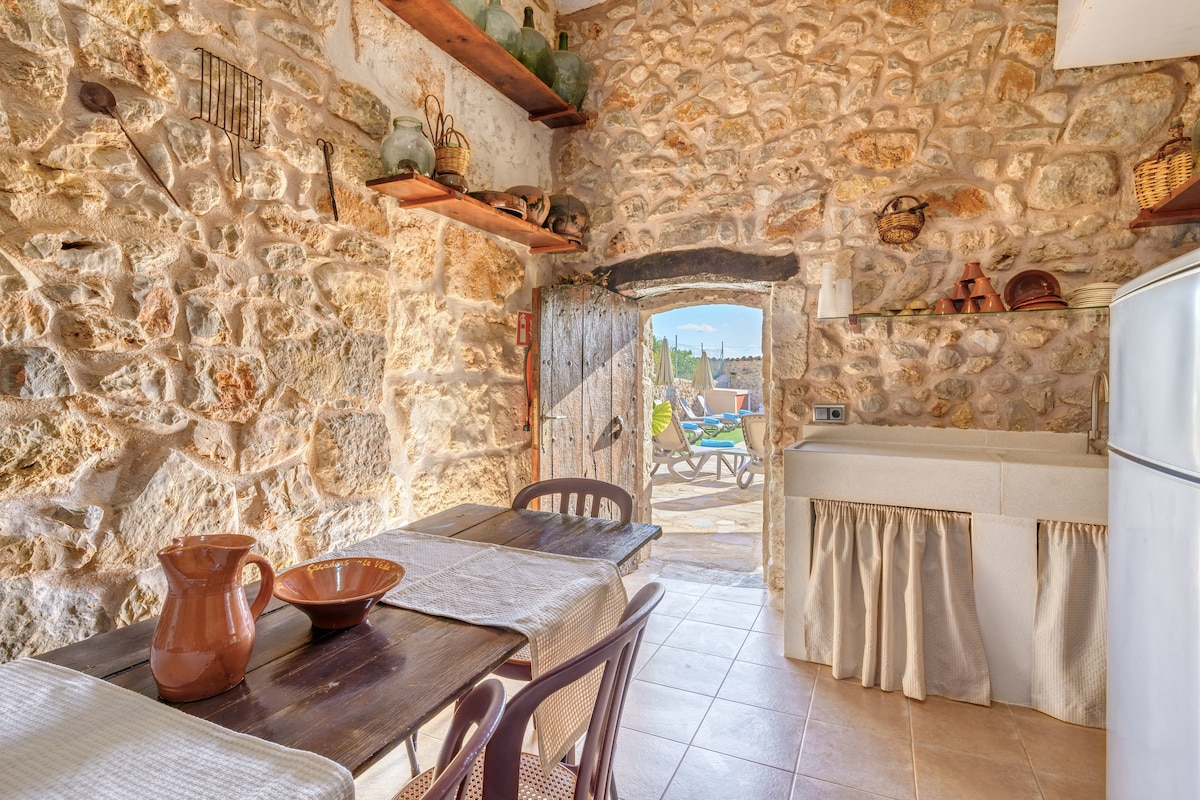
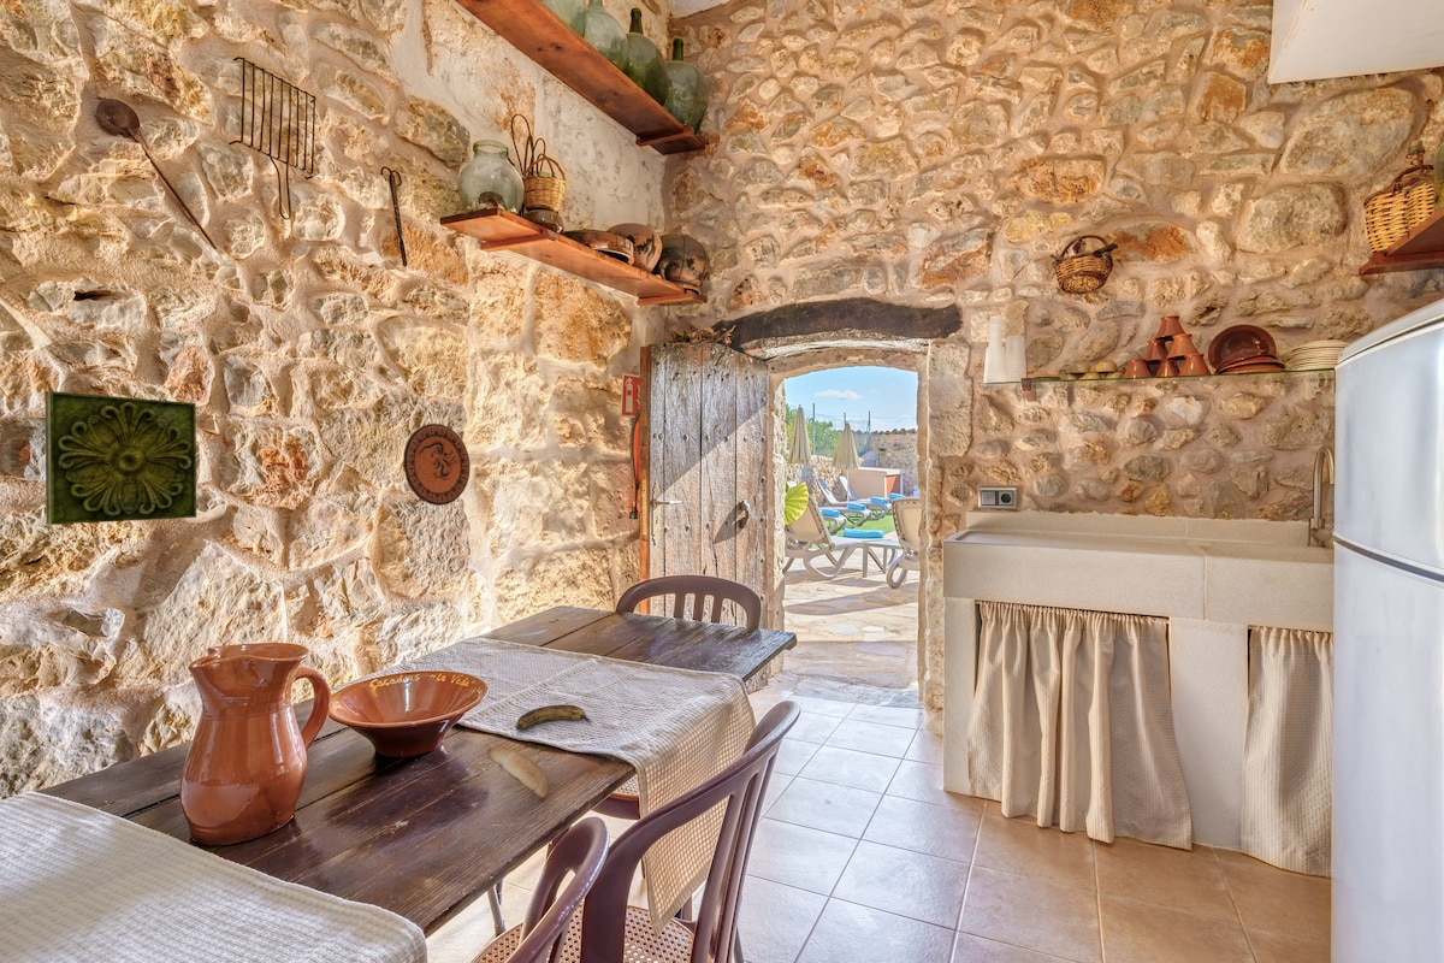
+ banana [515,704,593,731]
+ decorative tile [43,390,197,526]
+ bread roll [486,745,550,799]
+ decorative plate [402,423,472,507]
